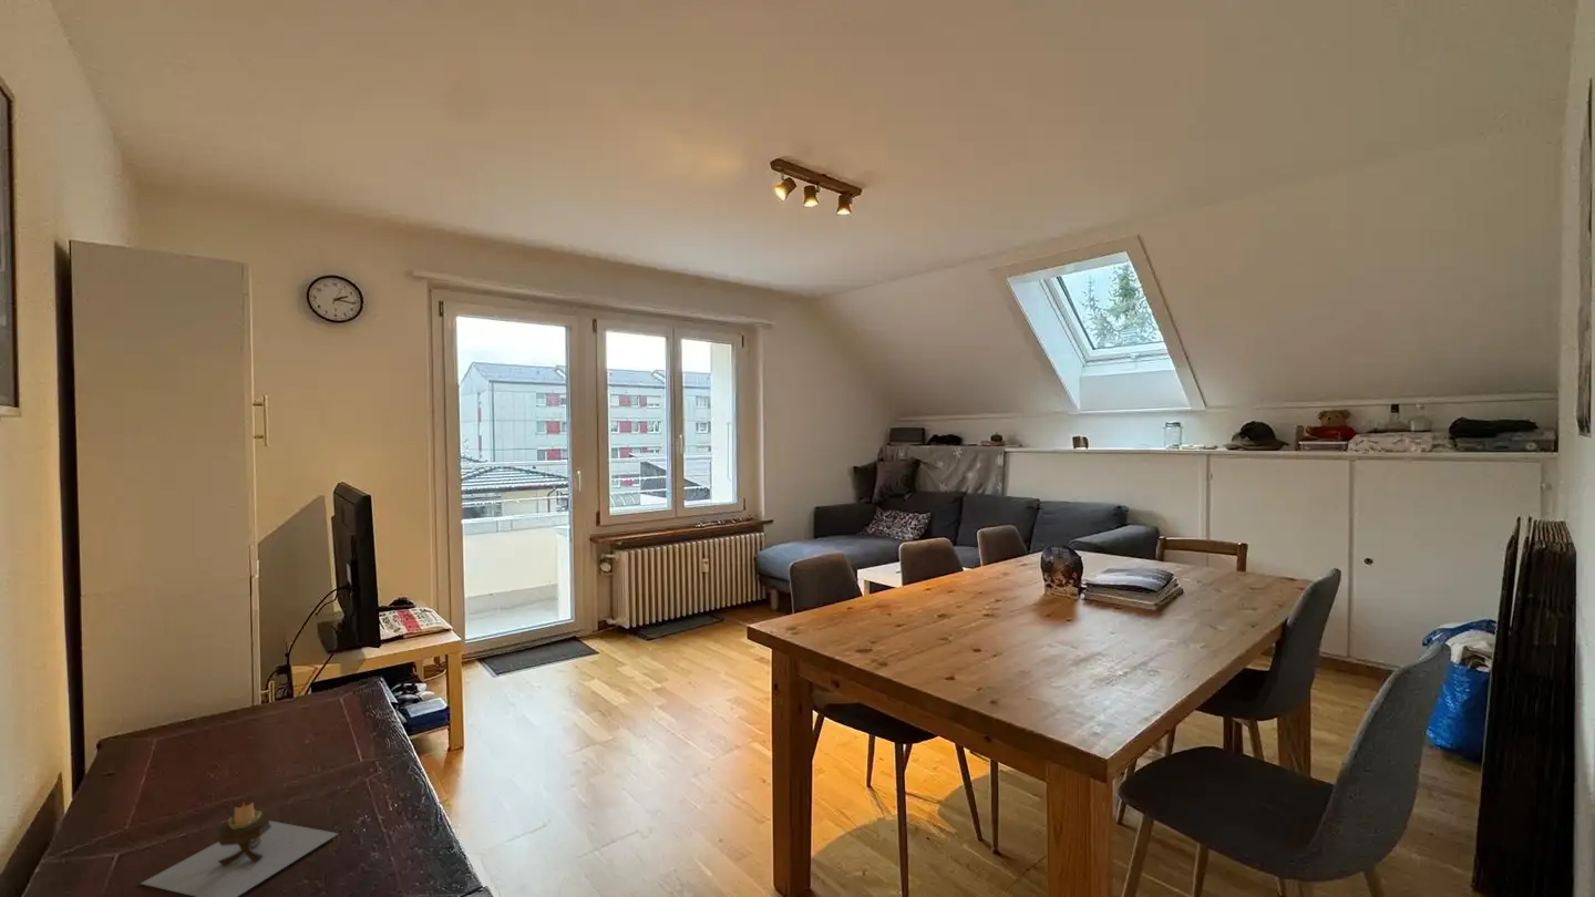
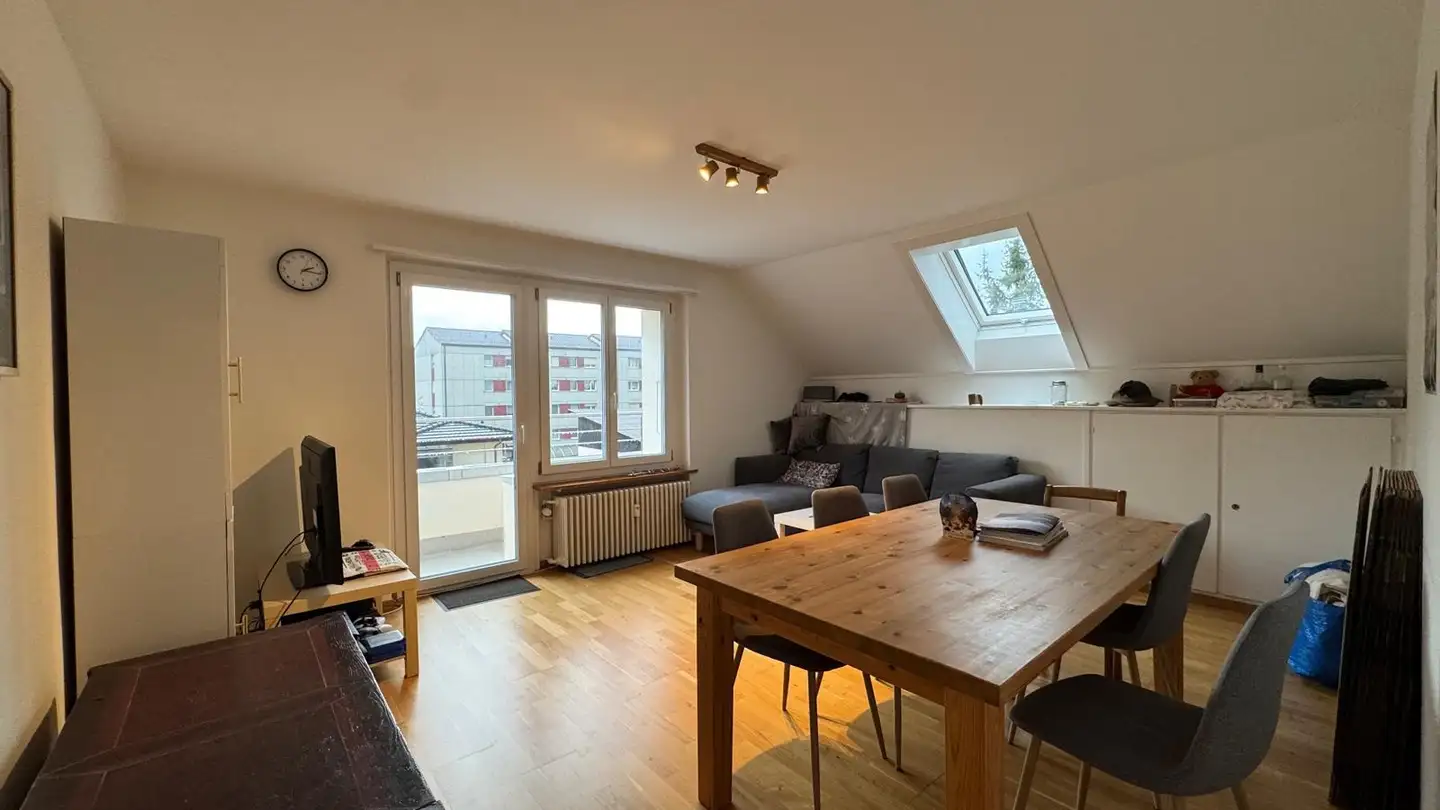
- candle [140,801,339,897]
